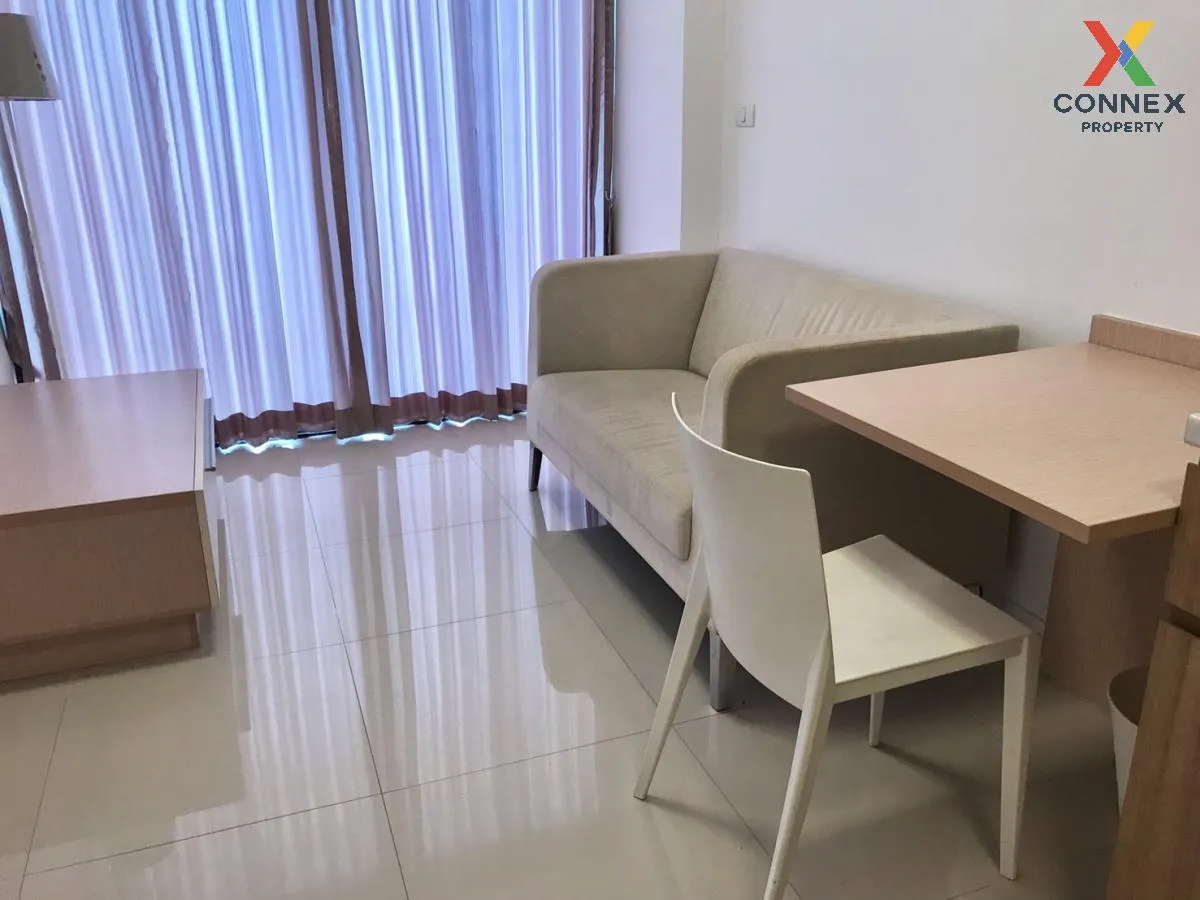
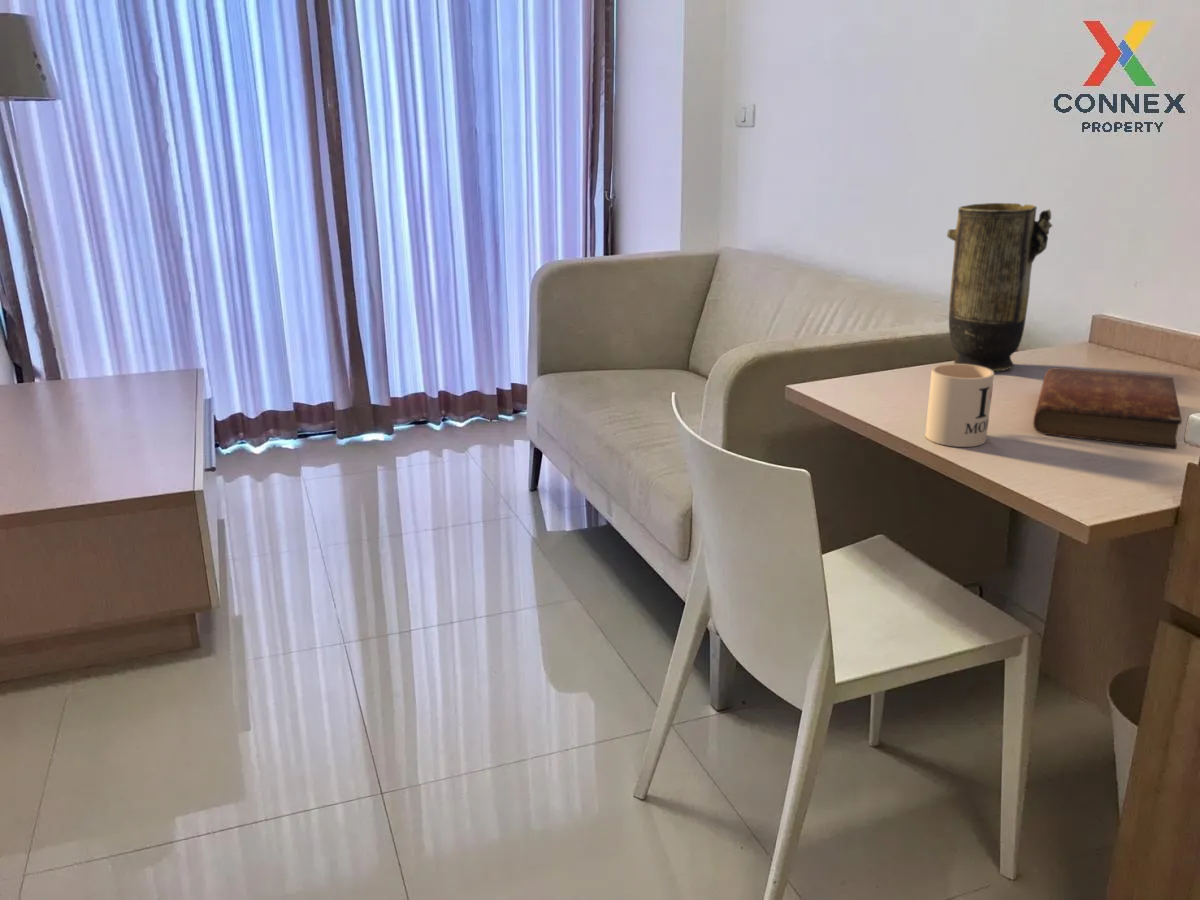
+ bible [1032,367,1183,450]
+ mug [924,363,995,448]
+ vase [946,202,1053,372]
